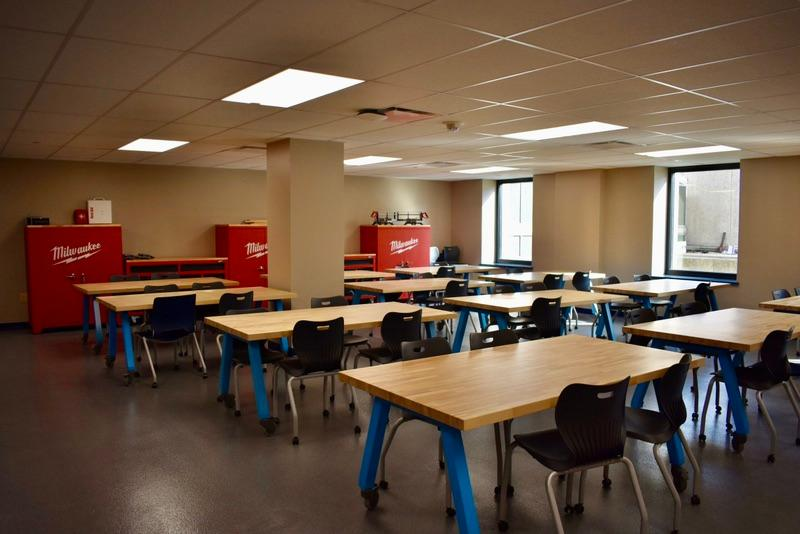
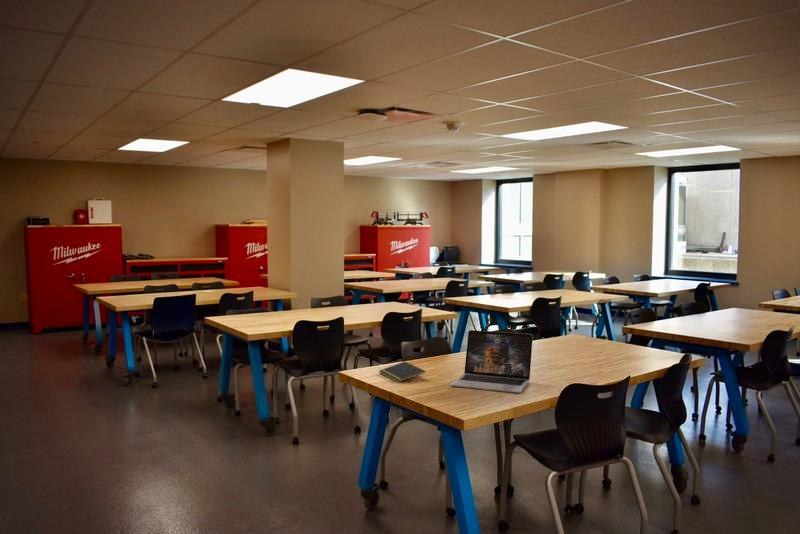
+ notepad [378,361,426,384]
+ laptop [450,329,534,394]
